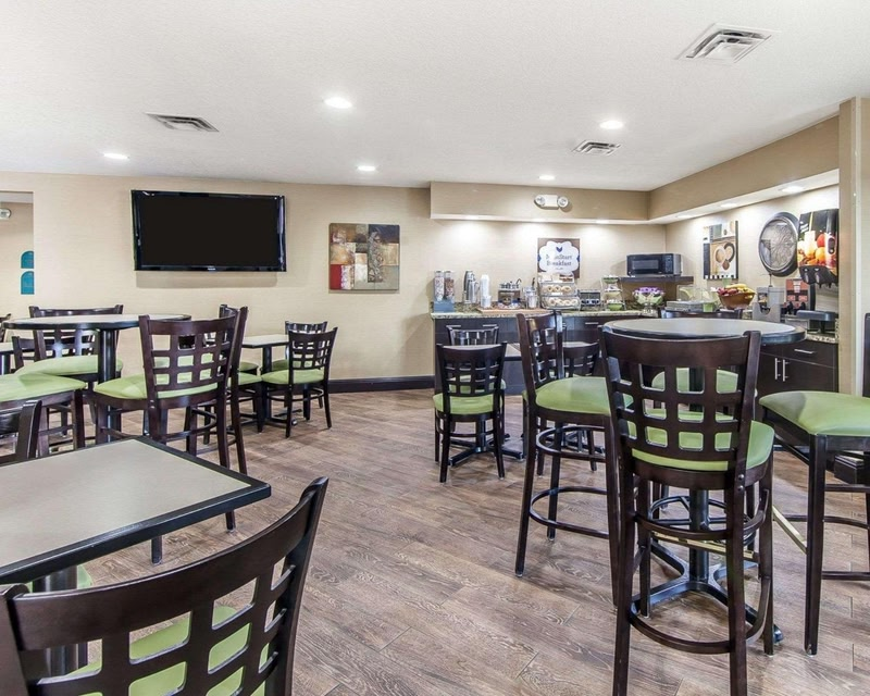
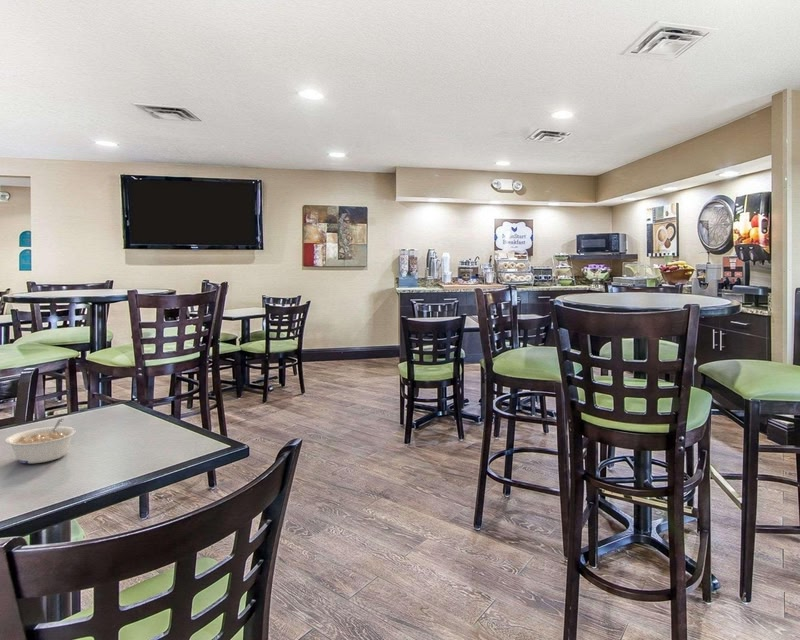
+ legume [4,418,77,464]
